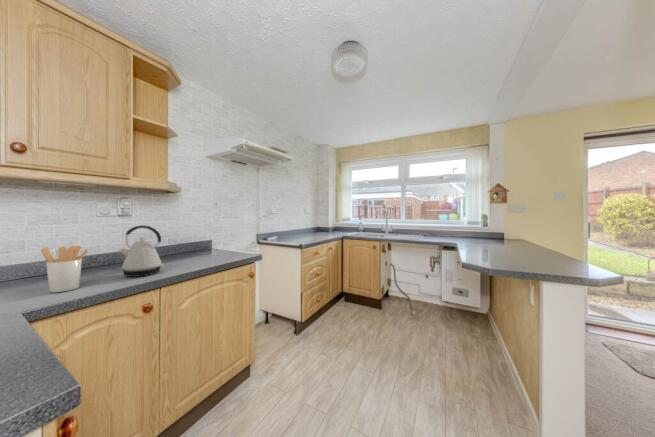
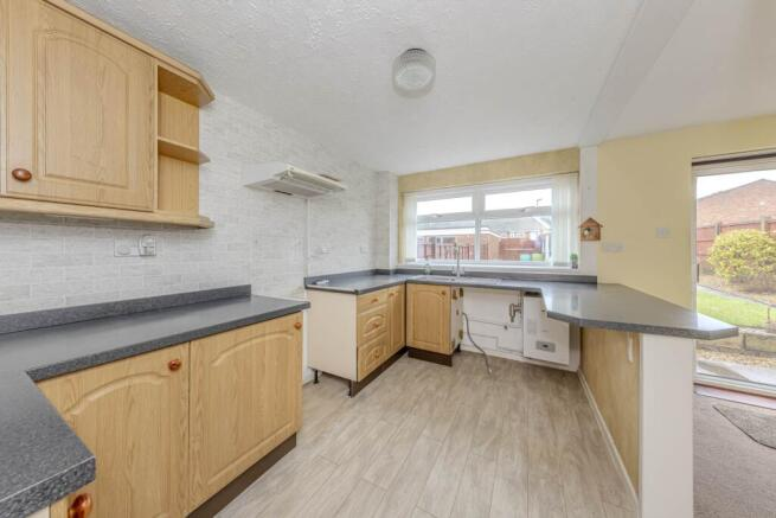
- kettle [117,224,165,278]
- utensil holder [40,245,90,293]
